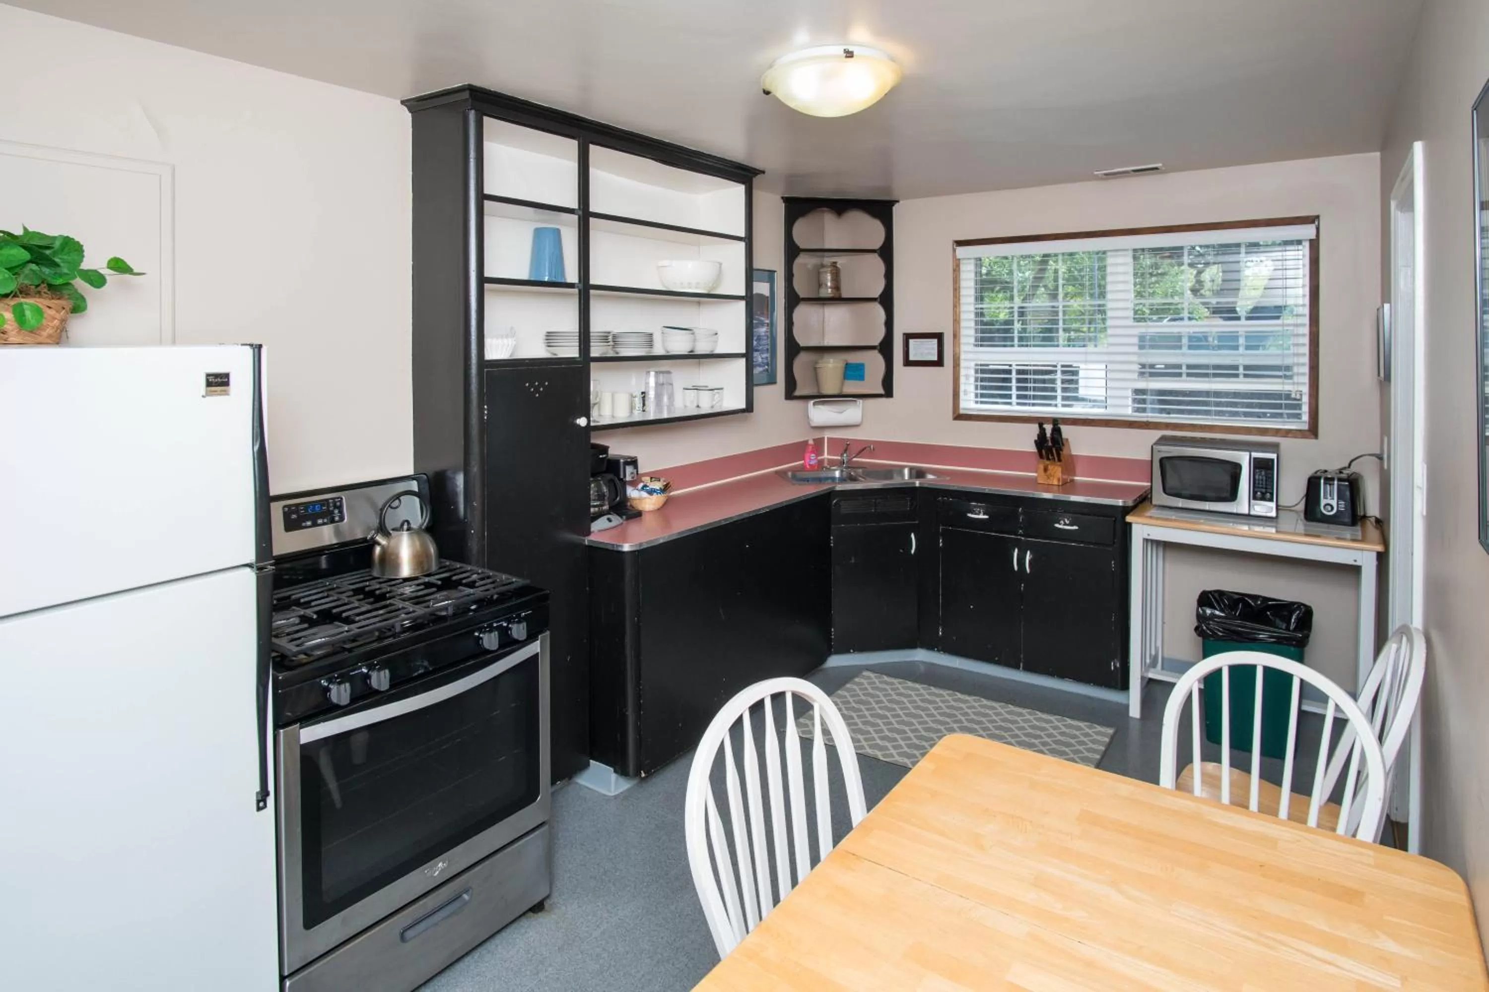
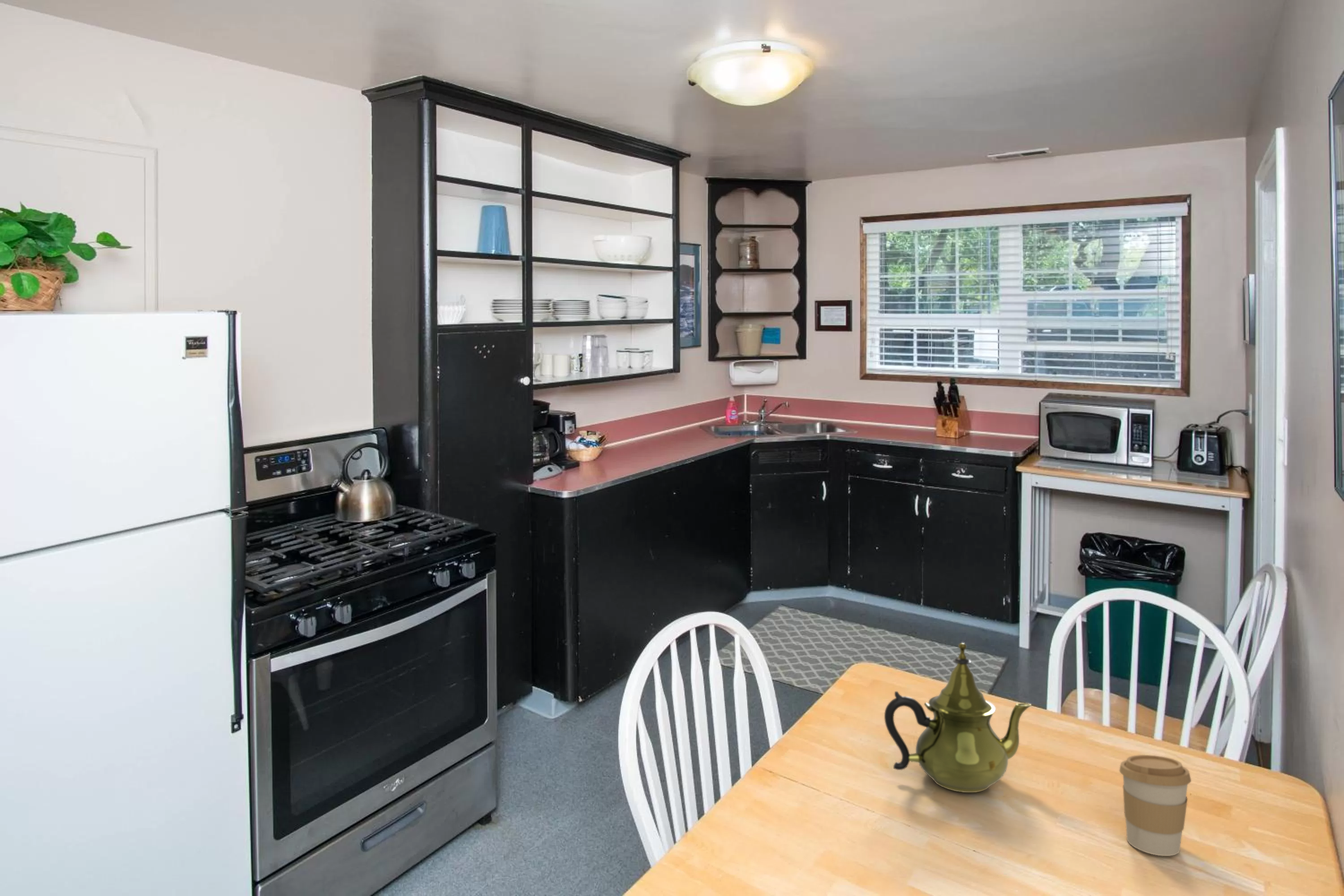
+ teapot [884,642,1032,793]
+ coffee cup [1119,754,1192,857]
